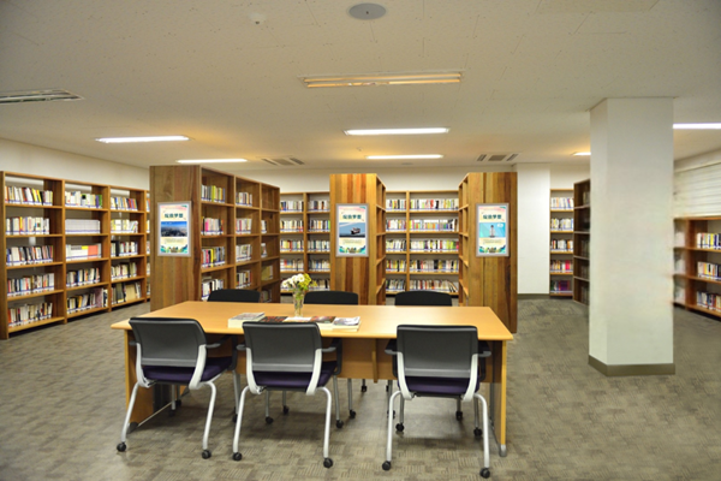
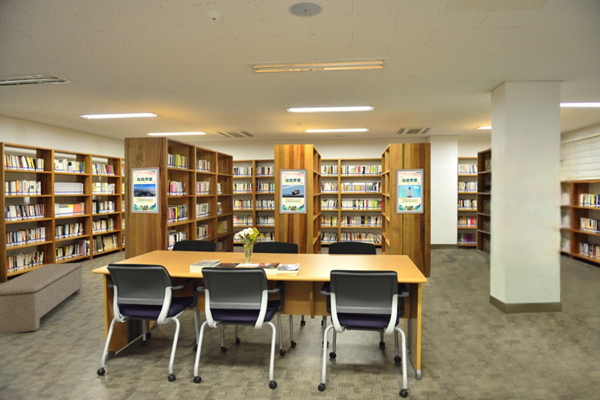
+ bench [0,262,83,335]
